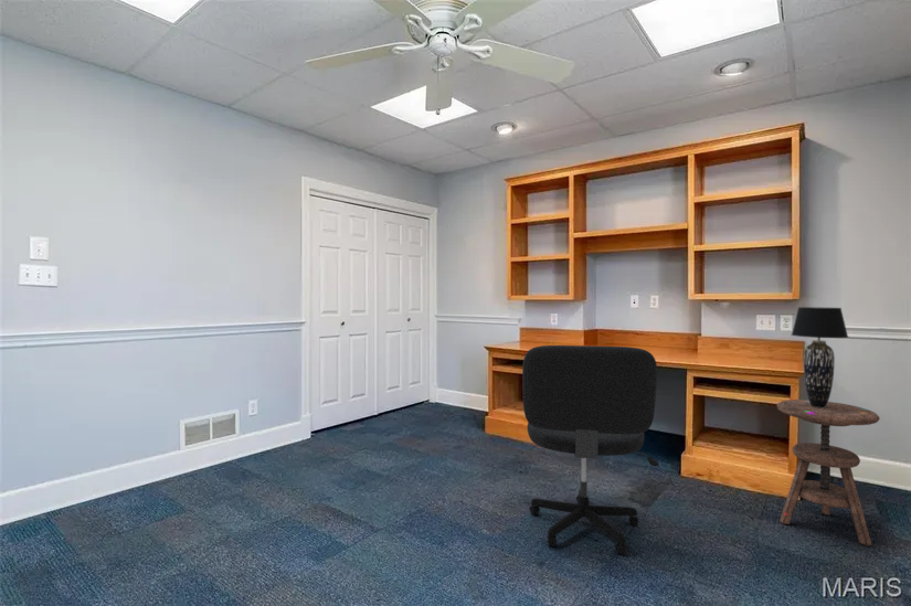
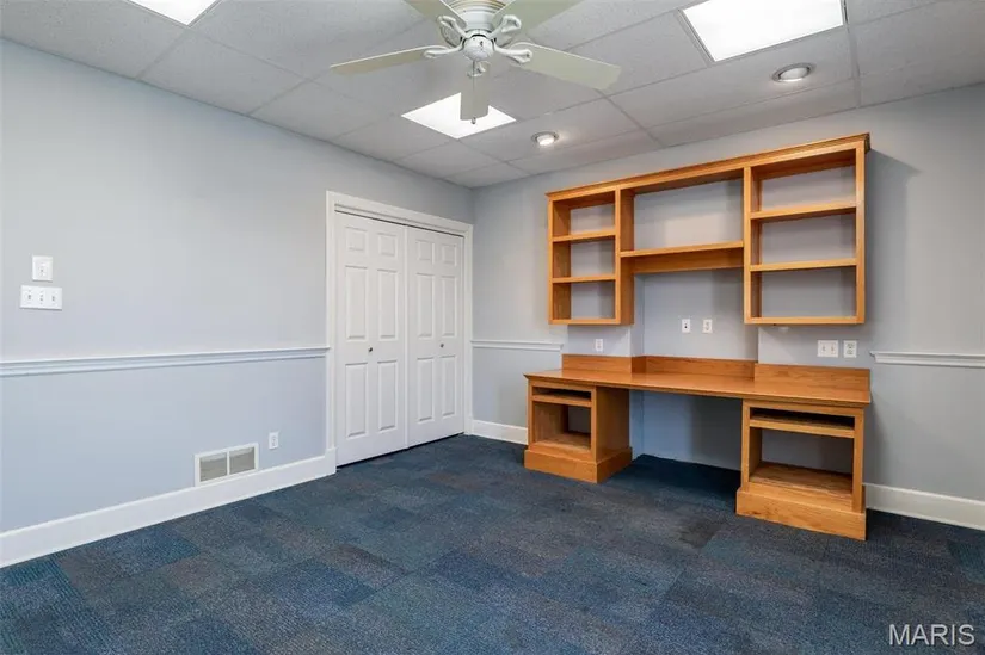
- table lamp [791,306,849,408]
- side table [776,398,881,547]
- office chair [521,344,659,555]
